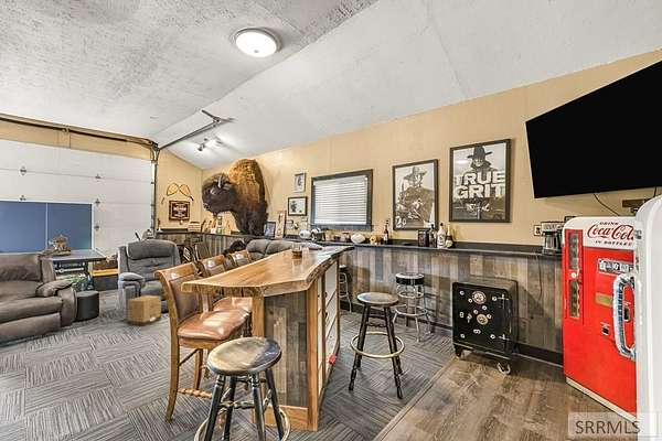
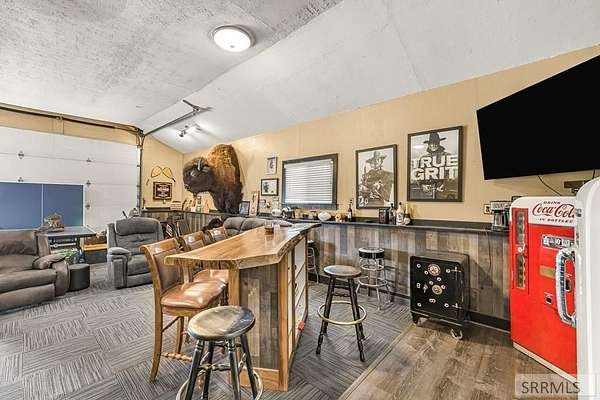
- cardboard box [127,294,162,327]
